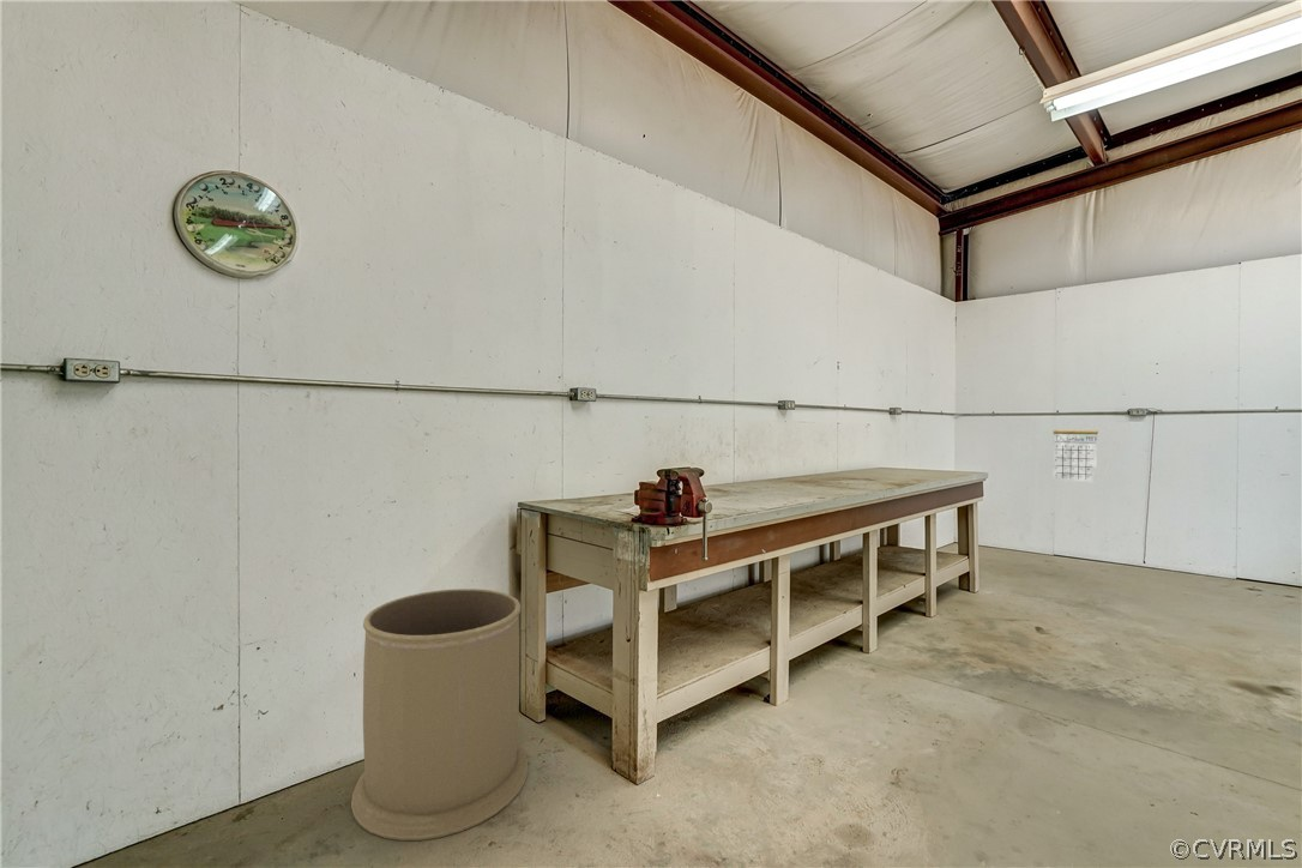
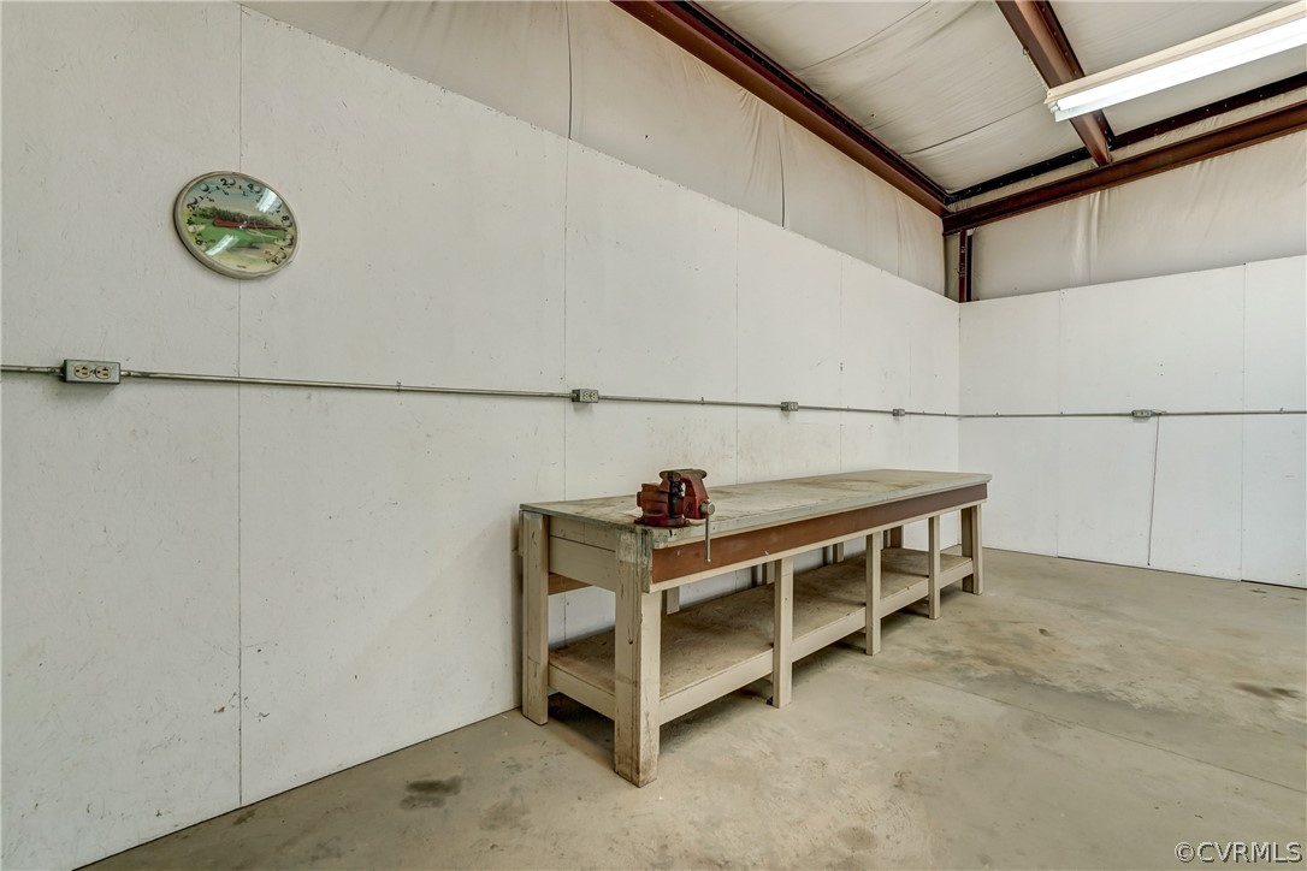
- calendar [1051,422,1099,483]
- trash can [350,587,529,842]
